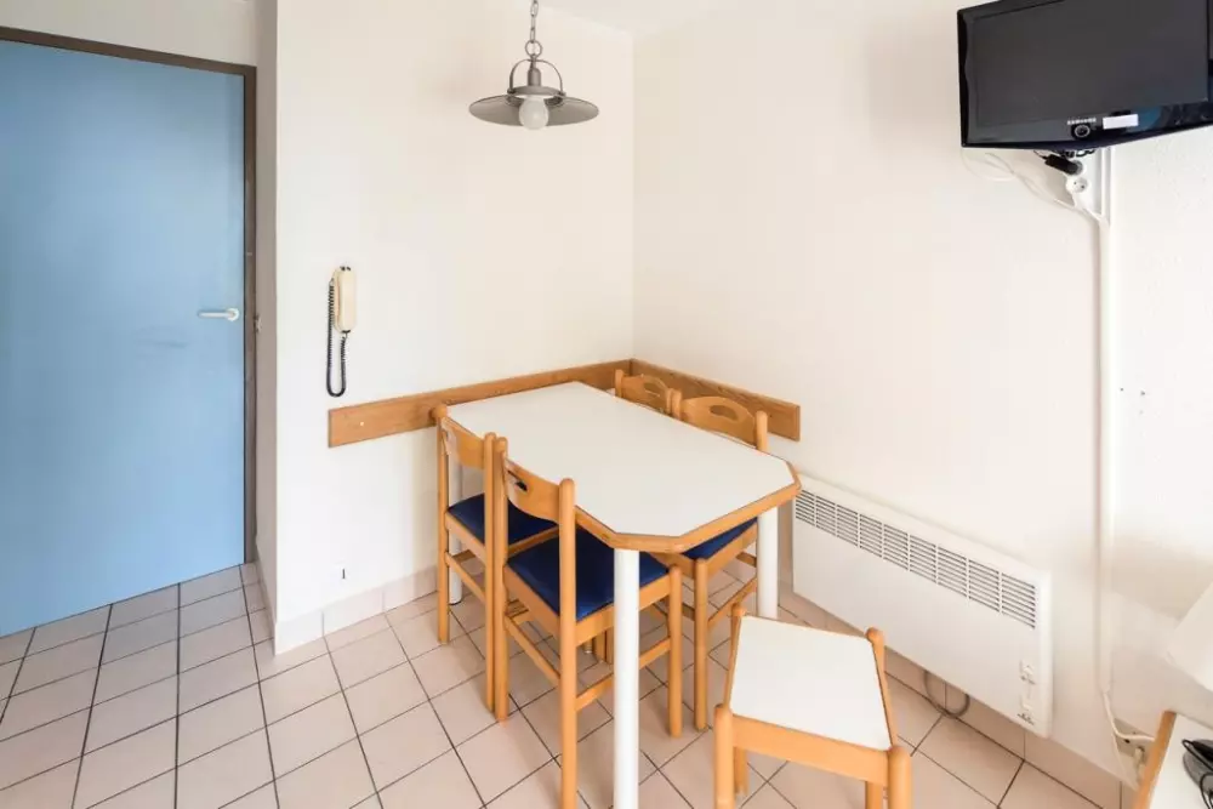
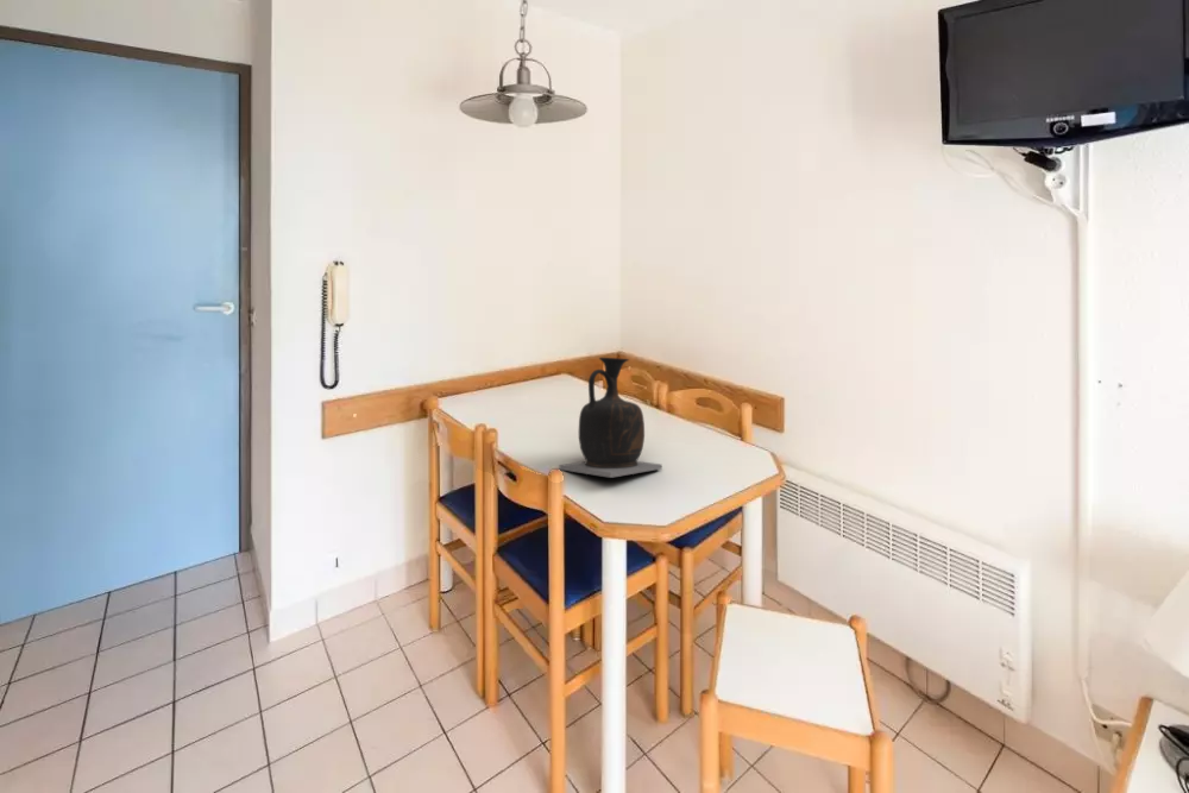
+ vase [558,357,663,479]
